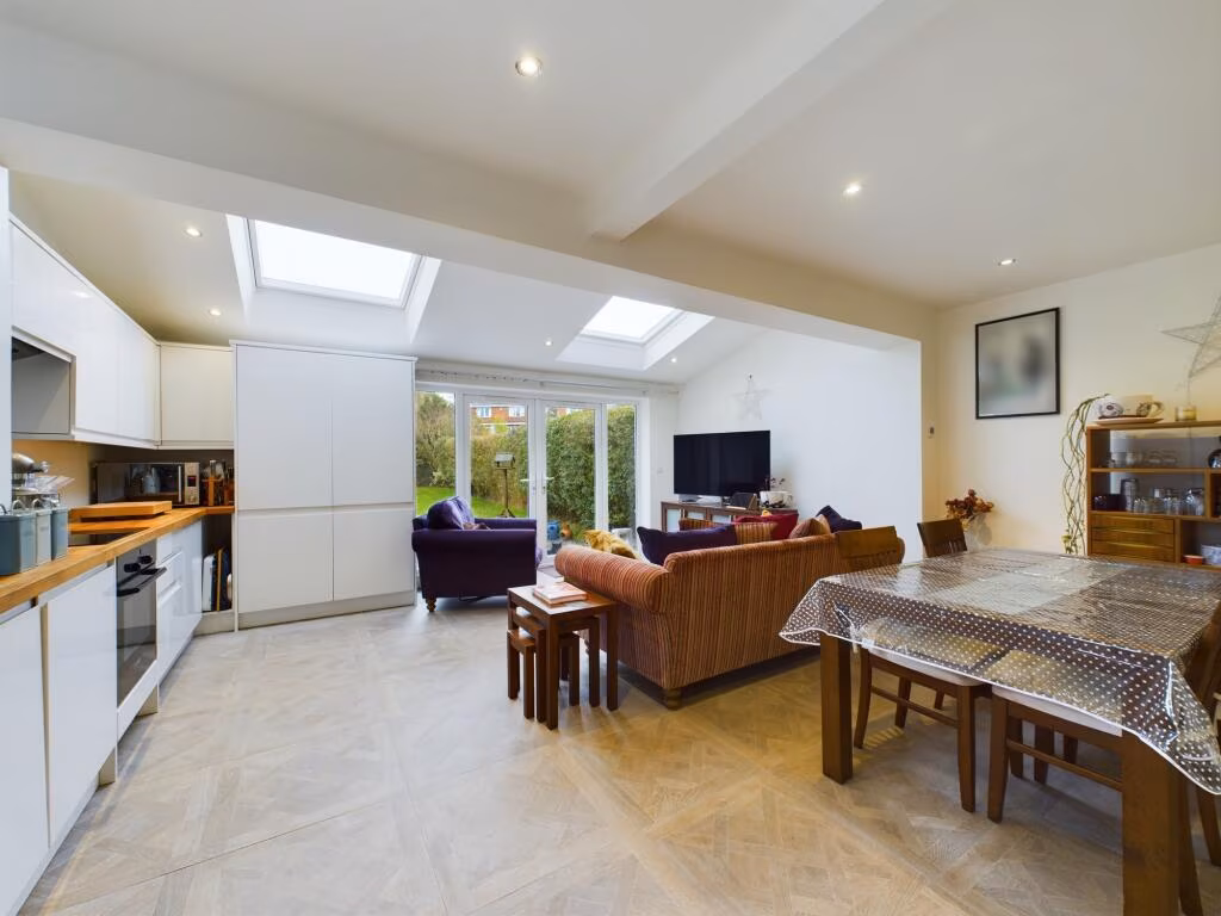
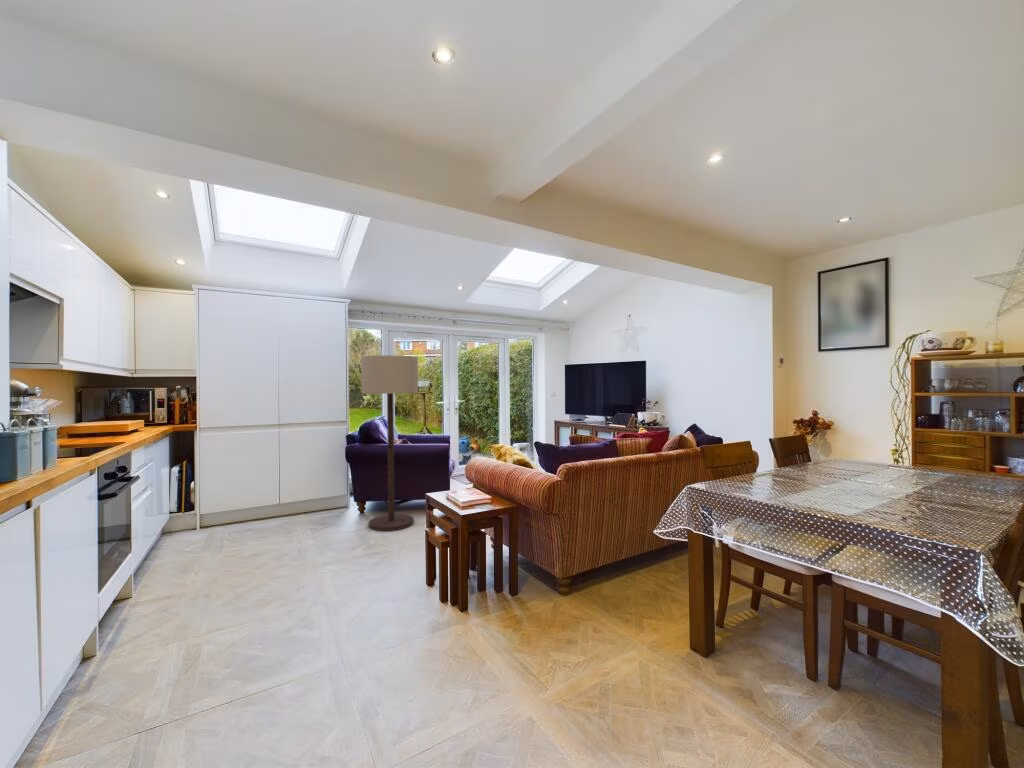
+ floor lamp [360,355,419,532]
